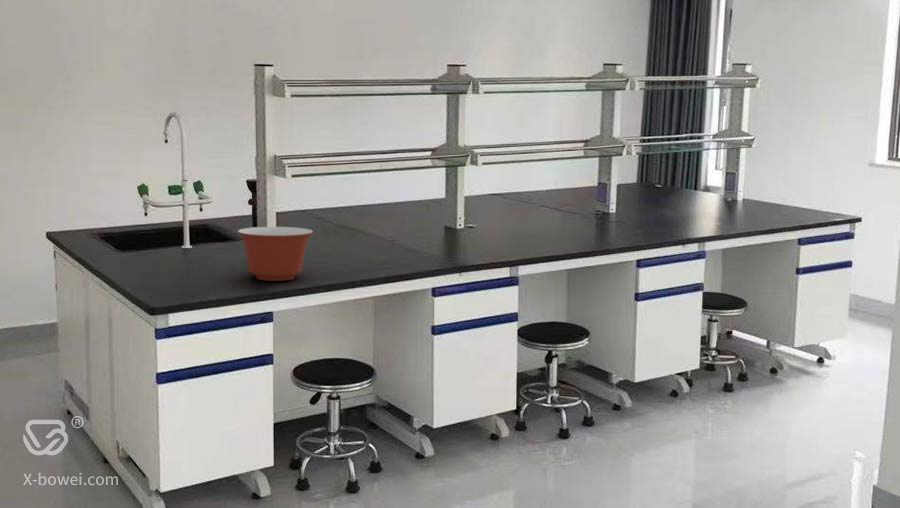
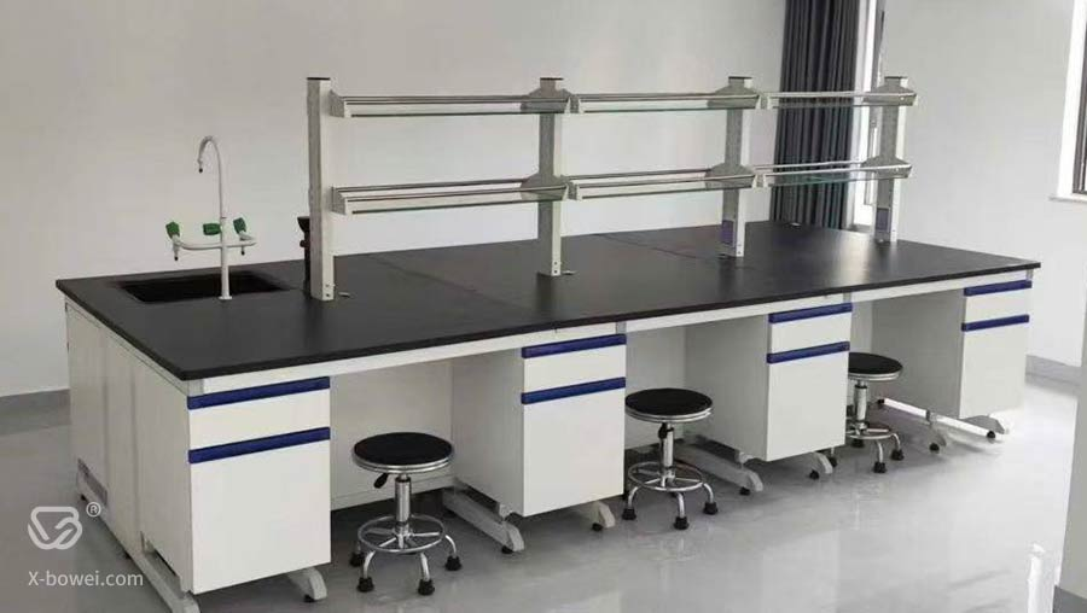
- mixing bowl [237,226,314,282]
